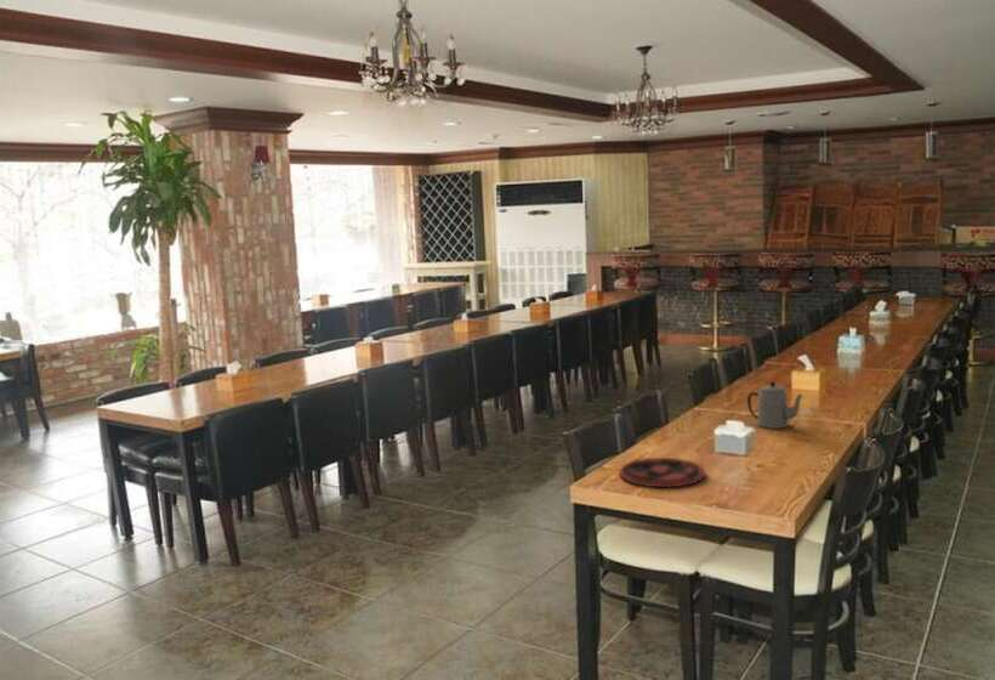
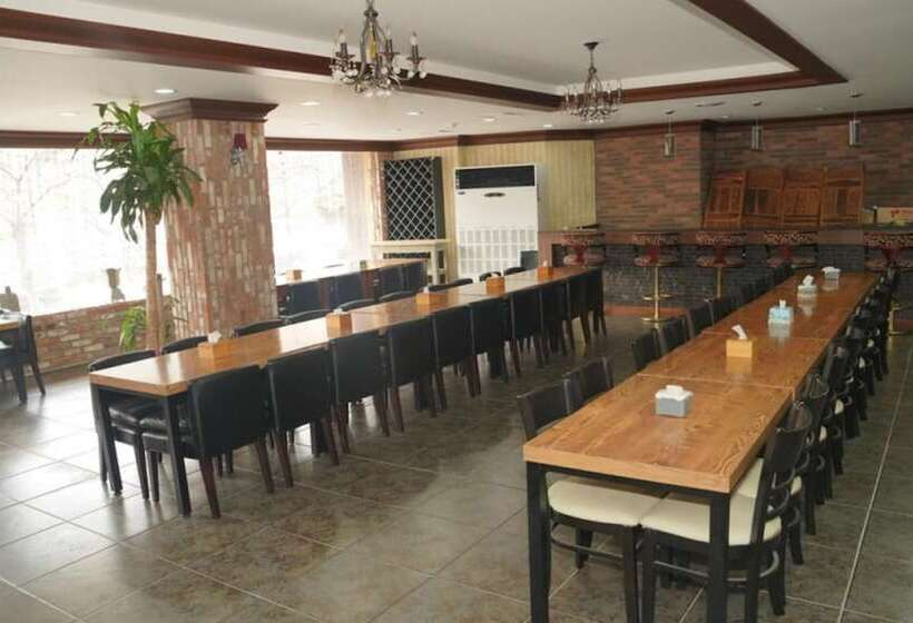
- teapot [746,380,804,430]
- plate [619,457,706,489]
